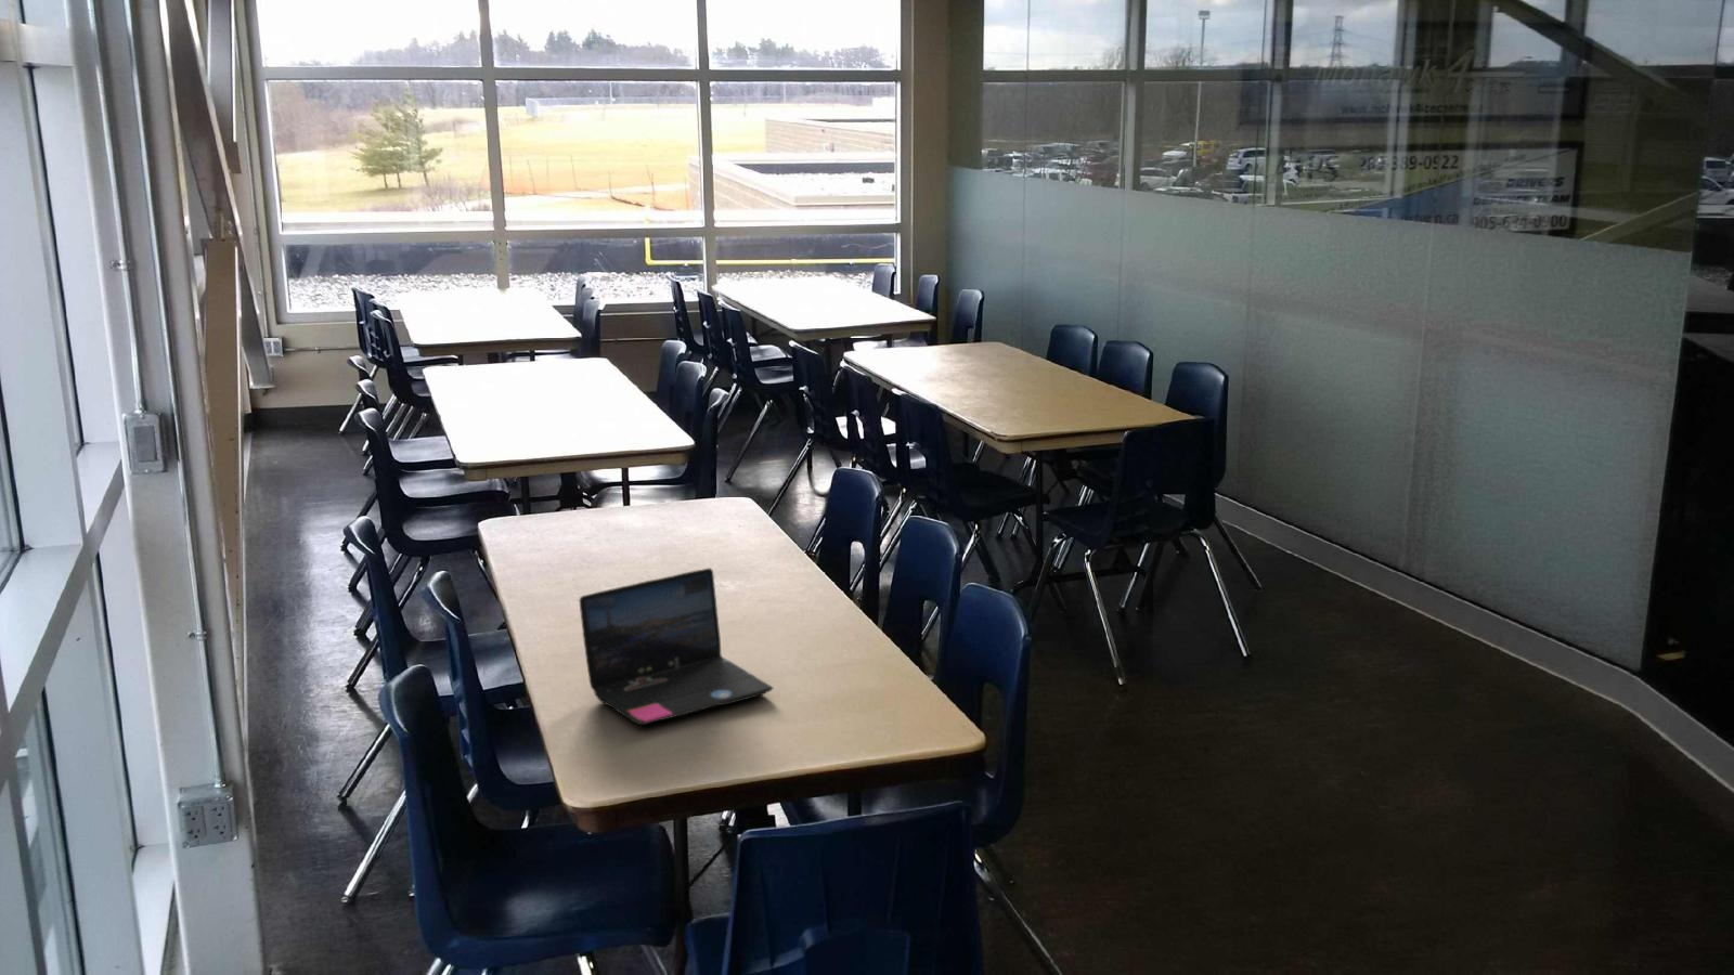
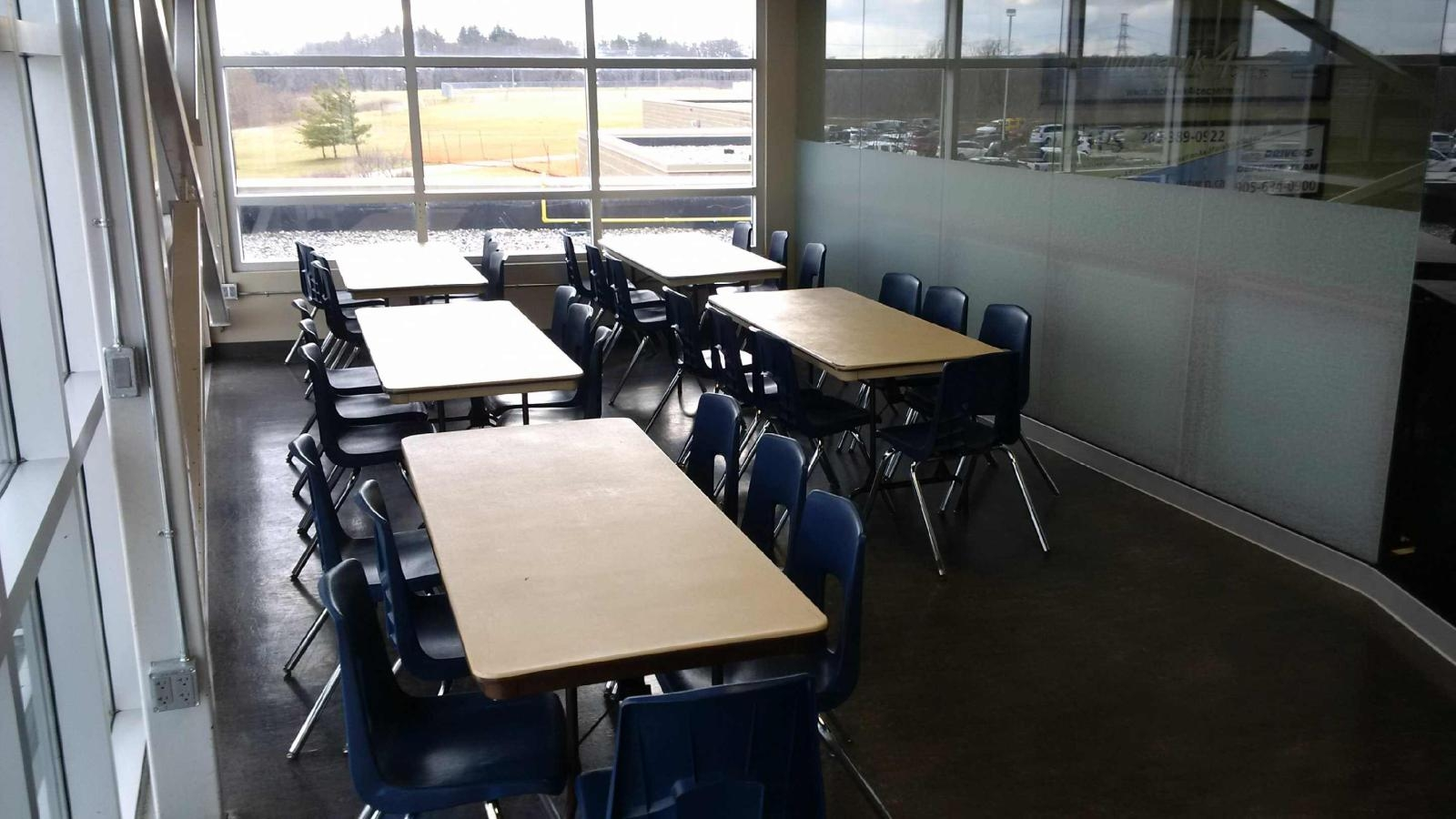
- laptop [579,568,774,726]
